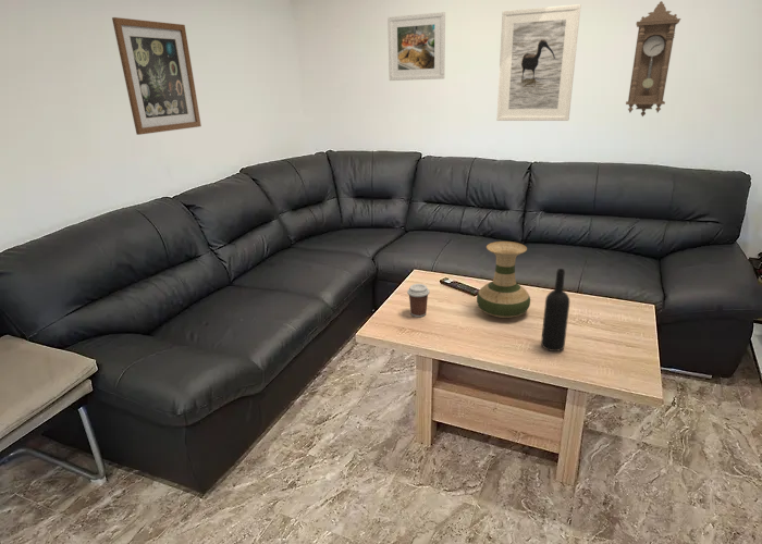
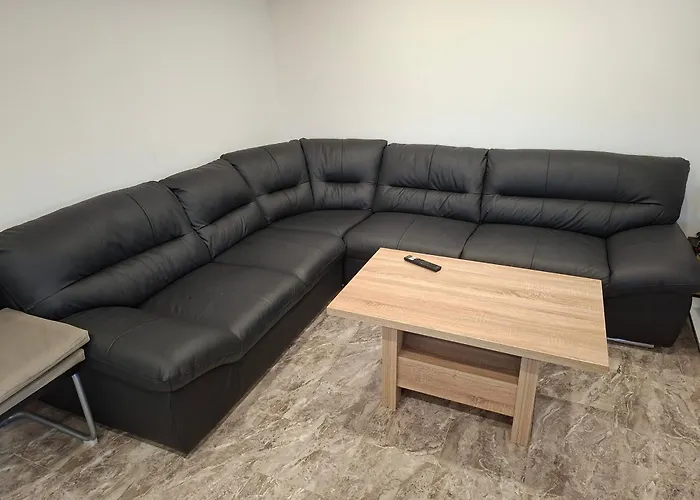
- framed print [386,11,446,82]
- coffee cup [406,283,431,318]
- wall art [111,16,202,136]
- wine bottle [540,268,570,353]
- pendulum clock [625,0,683,118]
- vase [476,240,531,319]
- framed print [495,3,582,122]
